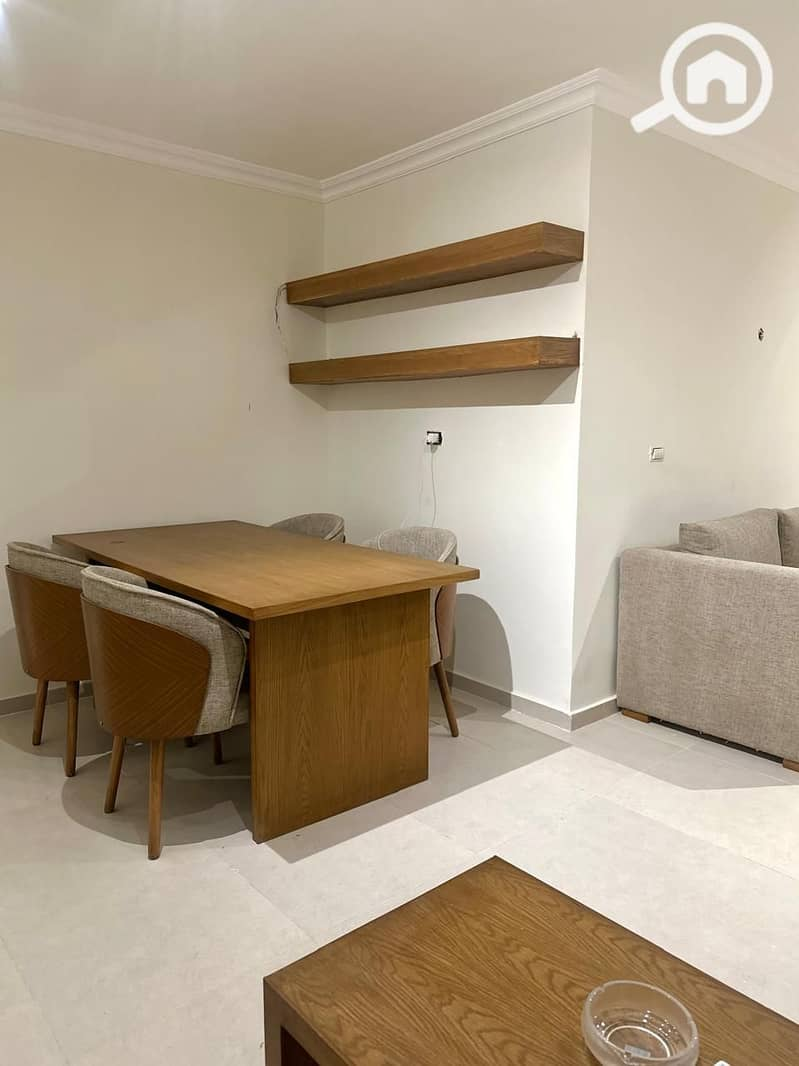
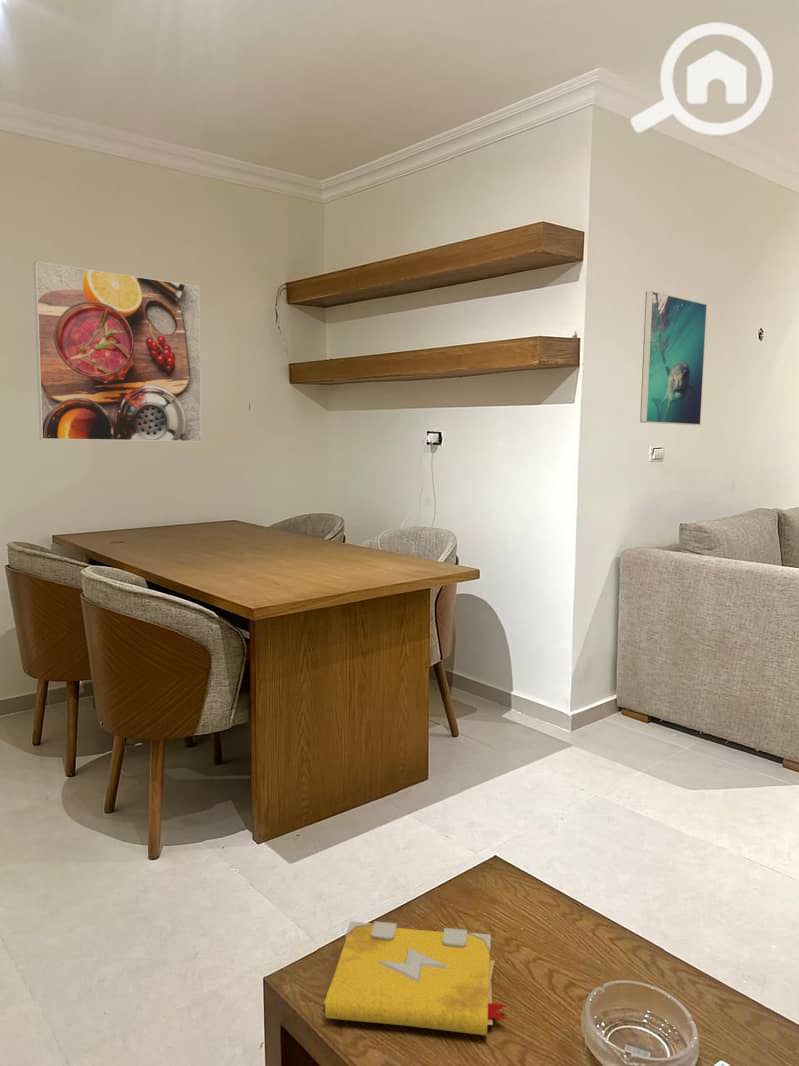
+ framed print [33,260,202,443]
+ spell book [323,920,509,1036]
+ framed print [639,290,708,426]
